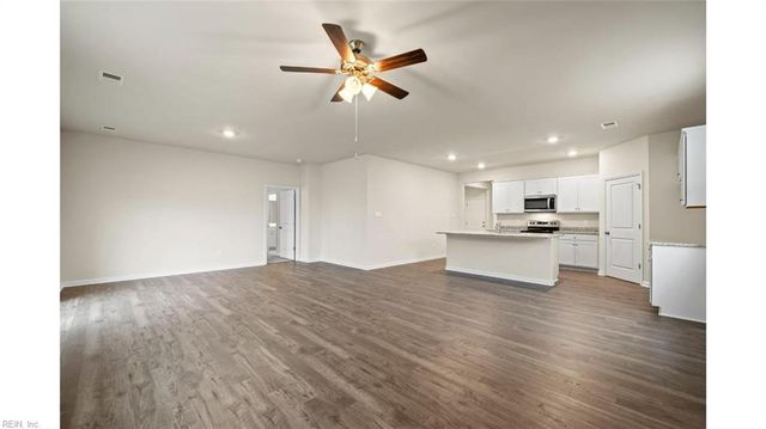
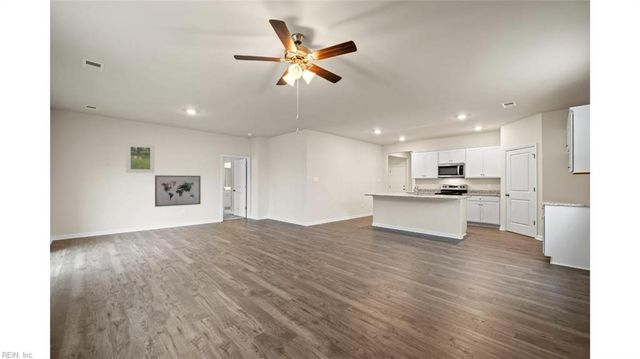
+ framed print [125,142,155,174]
+ wall art [154,174,202,208]
